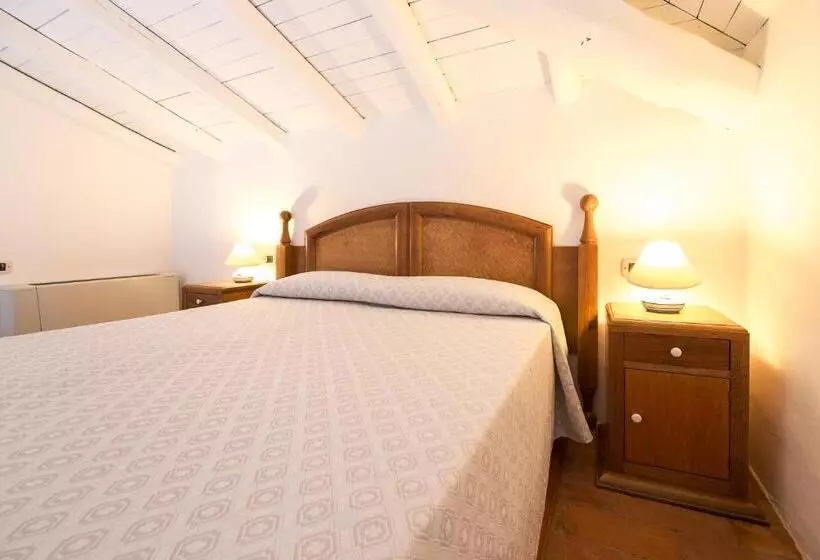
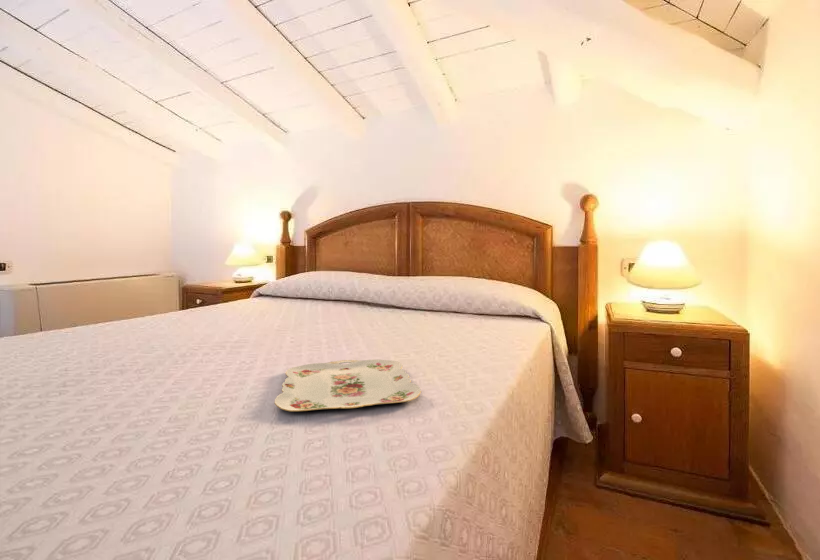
+ serving tray [274,359,422,412]
